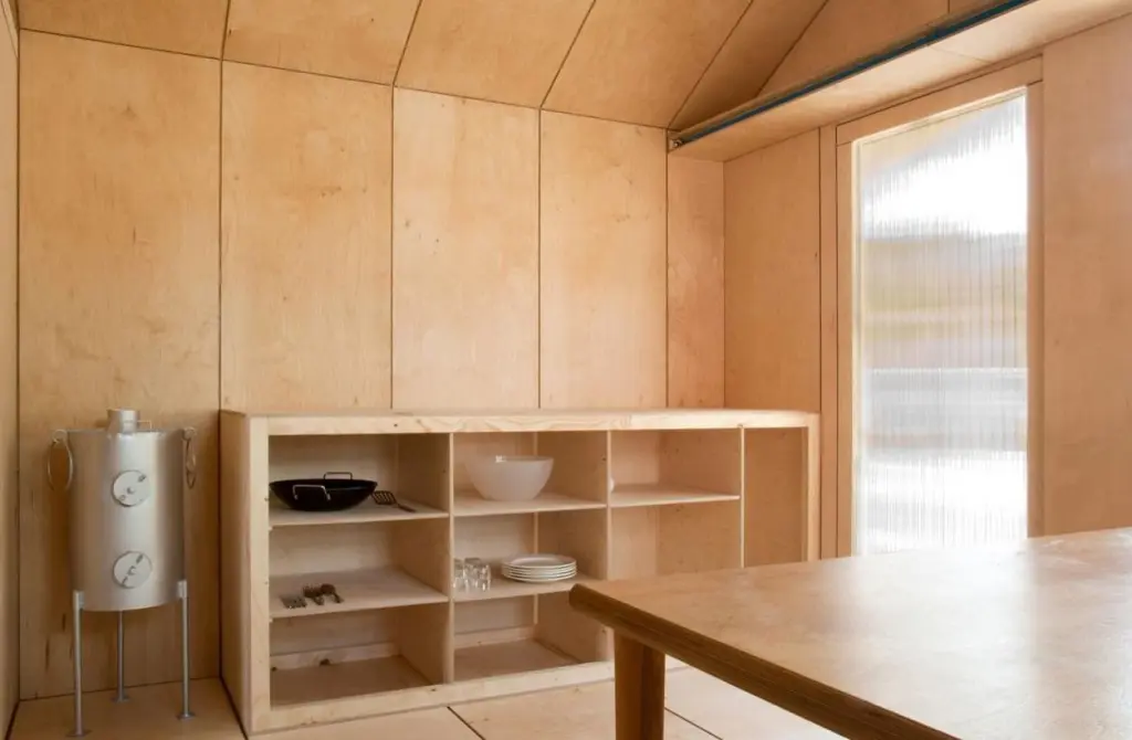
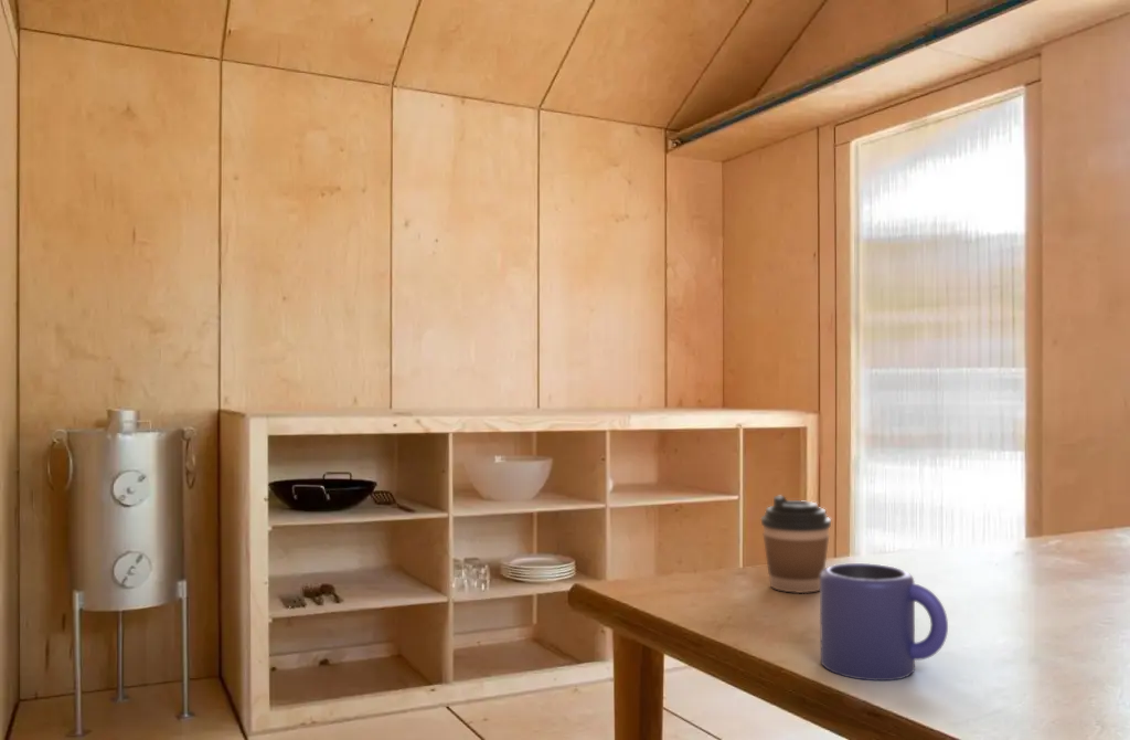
+ coffee cup [760,495,832,594]
+ mug [819,562,949,681]
